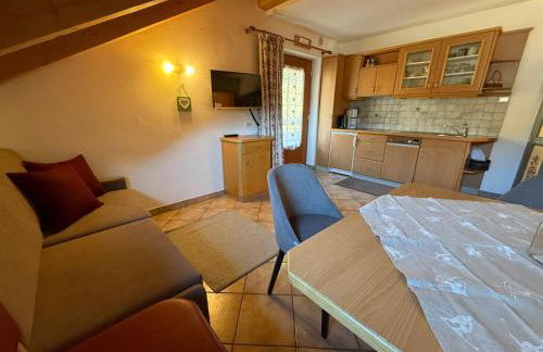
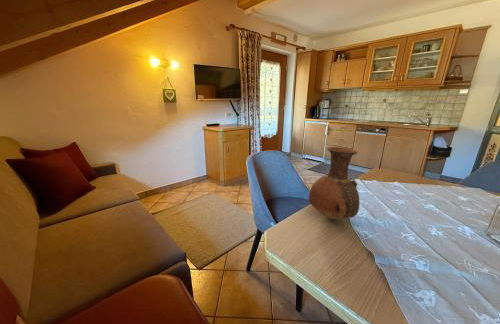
+ vase [308,146,361,220]
